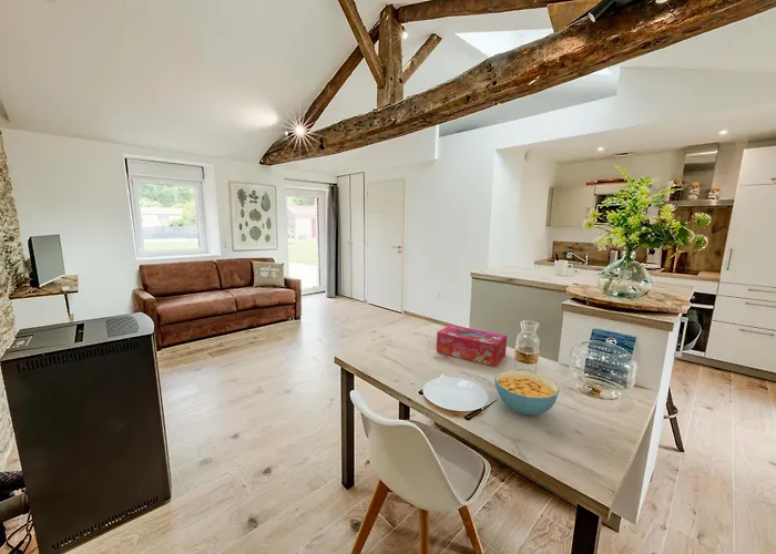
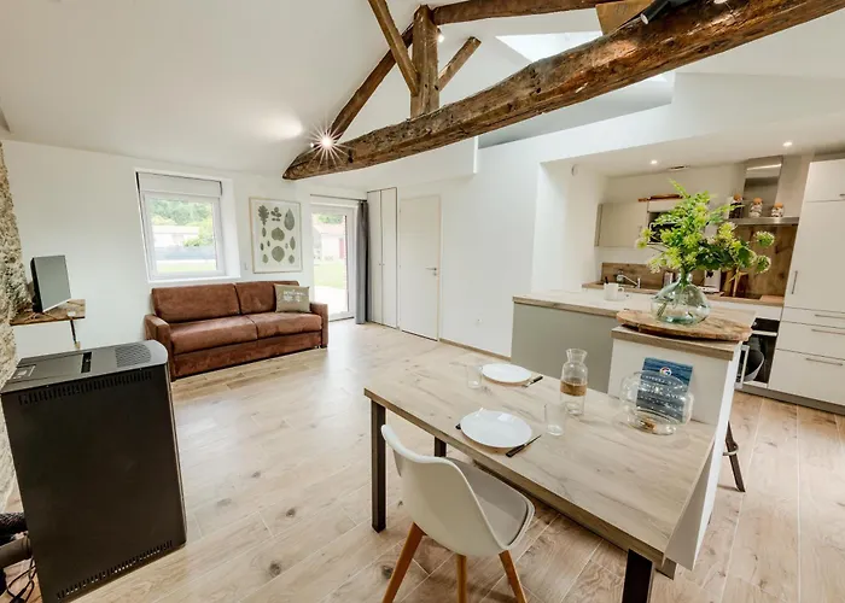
- cereal bowl [493,369,561,417]
- tissue box [436,324,508,368]
